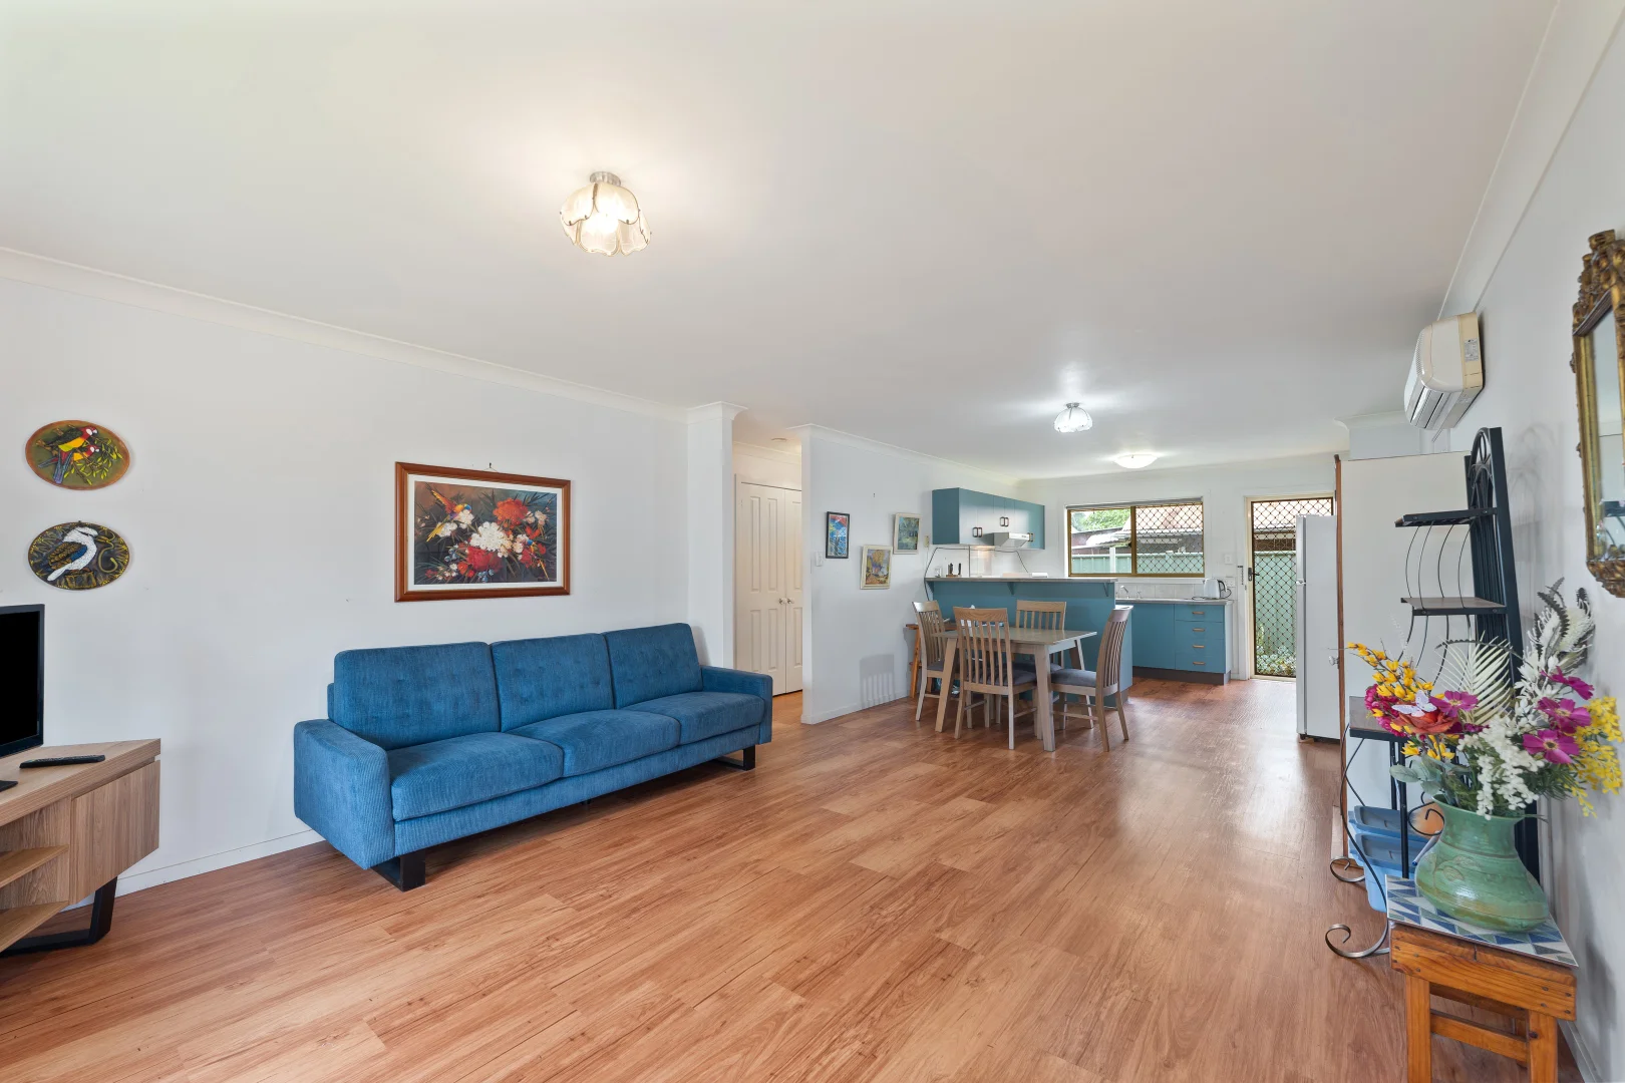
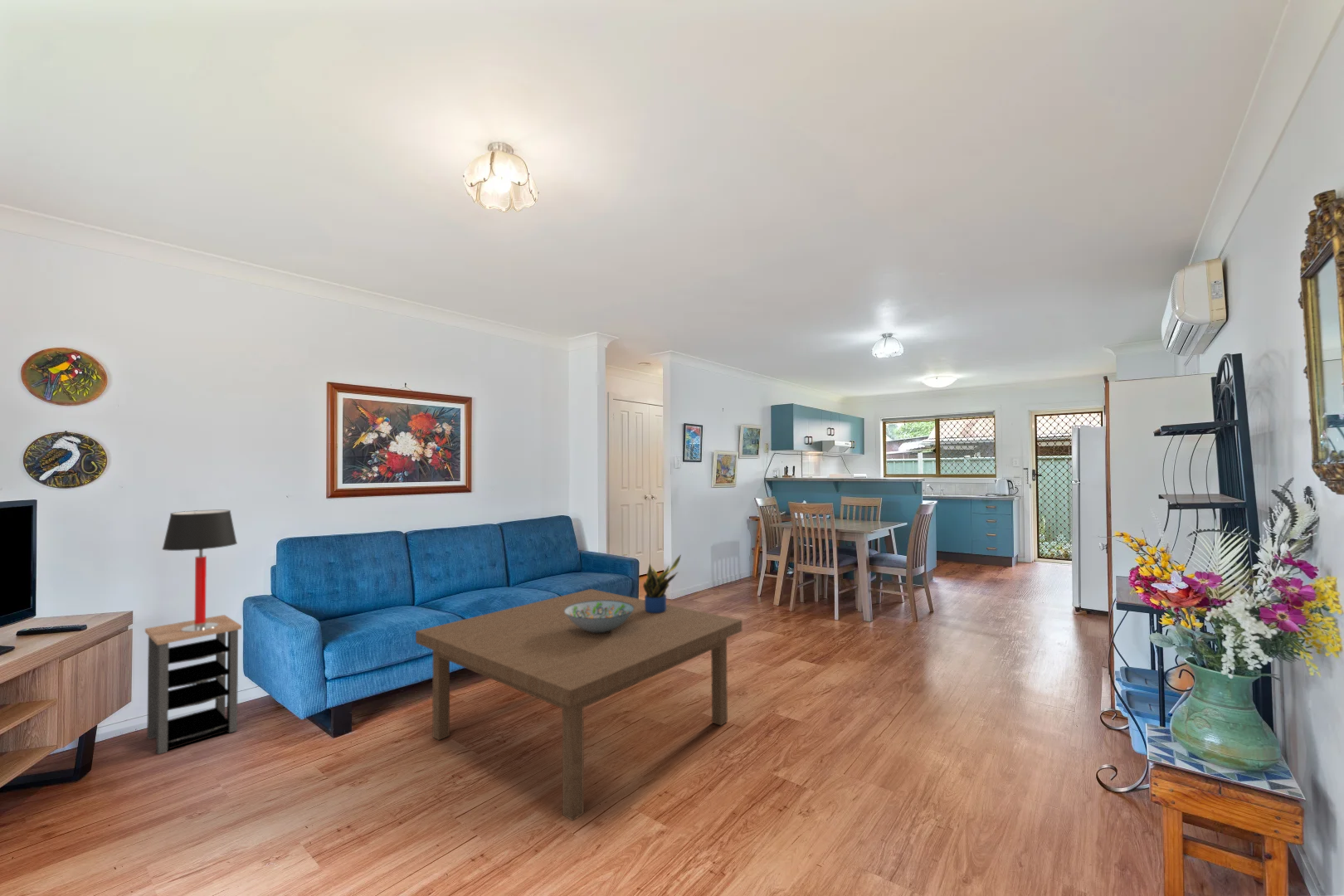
+ decorative bowl [564,600,634,633]
+ potted plant [642,553,682,613]
+ side table [144,614,242,755]
+ coffee table [415,588,743,821]
+ table lamp [161,509,238,632]
